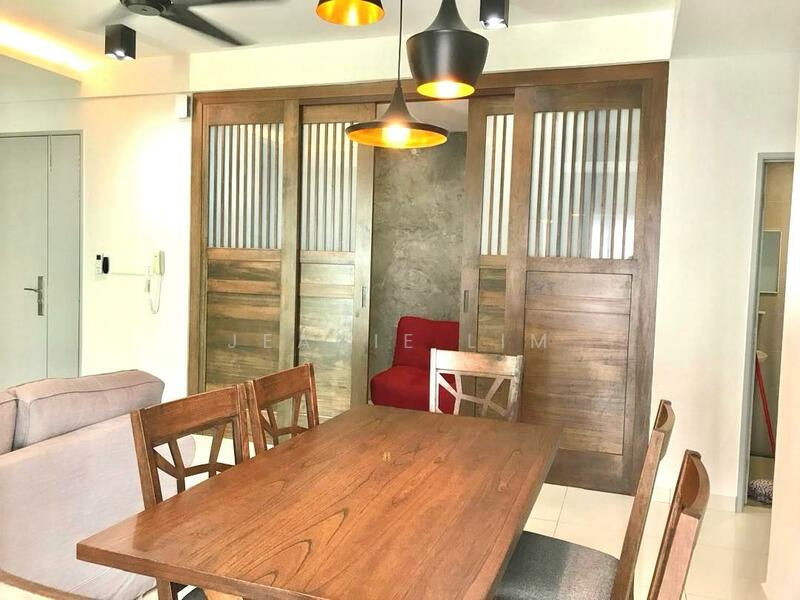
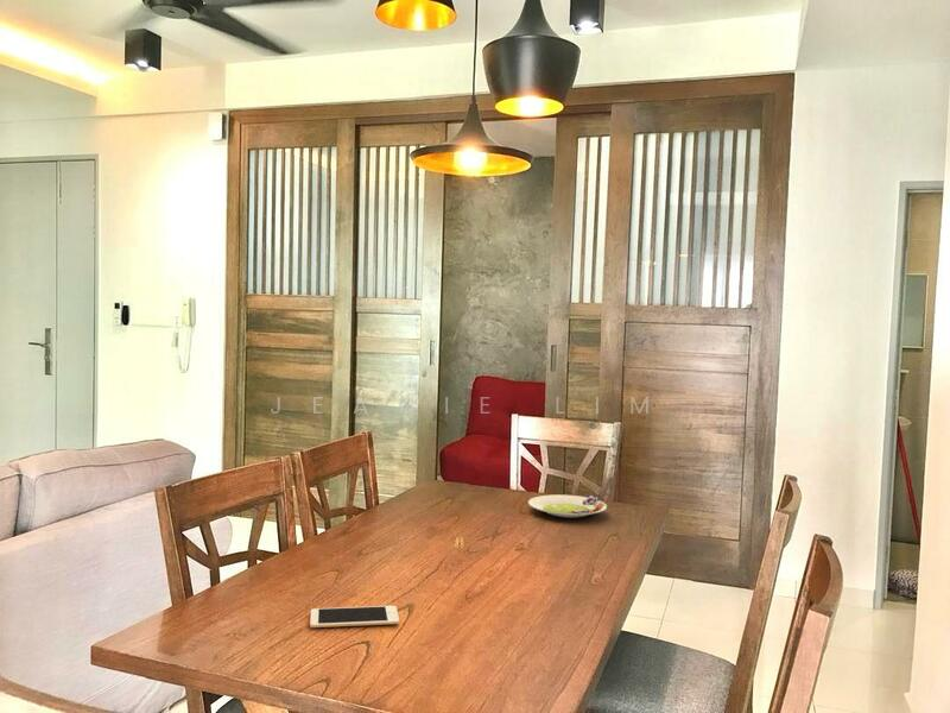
+ salad plate [527,493,608,519]
+ cell phone [309,605,400,629]
